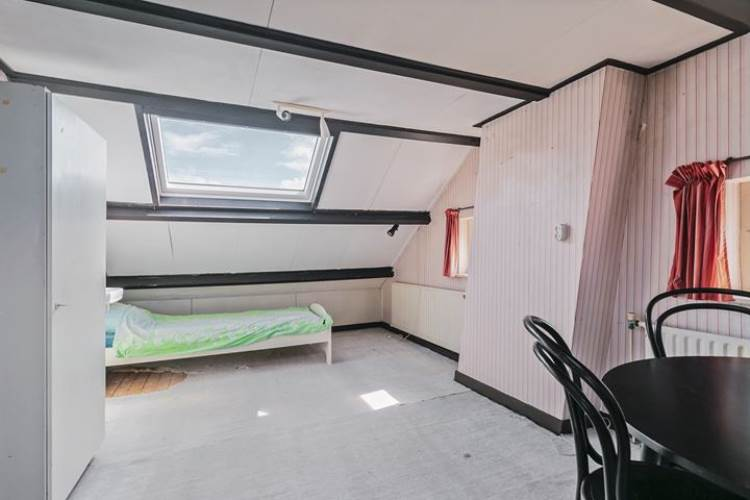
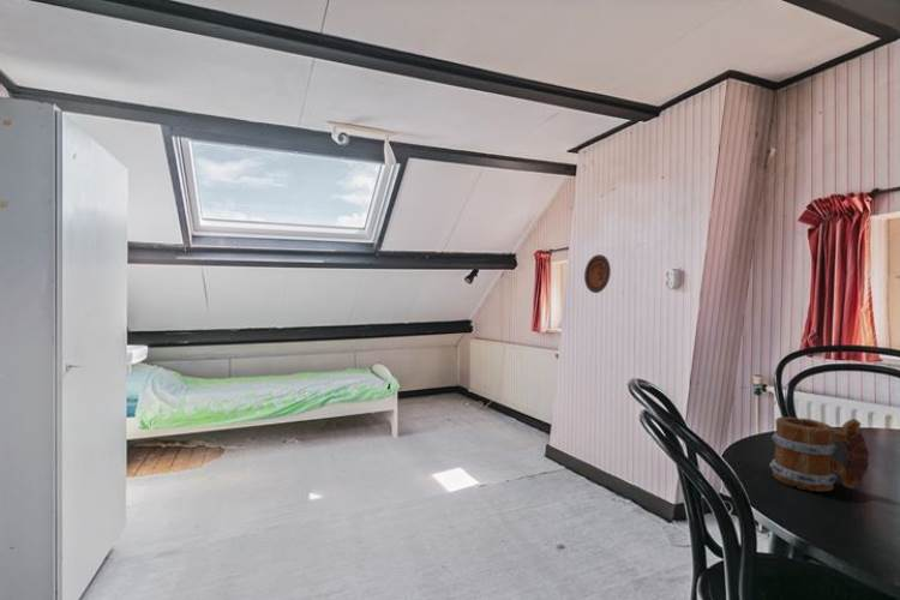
+ mug [768,416,870,492]
+ decorative plate [583,253,612,294]
